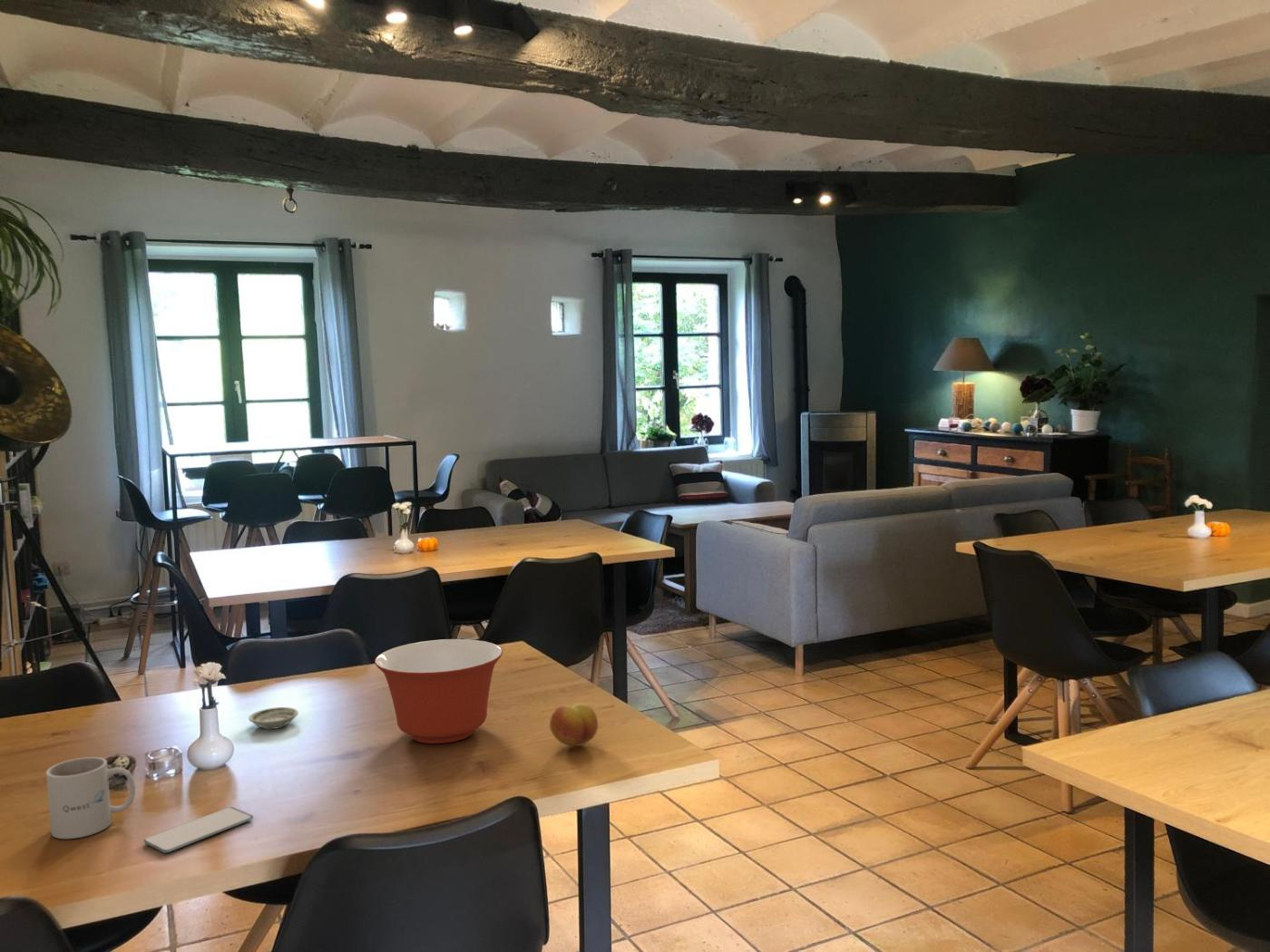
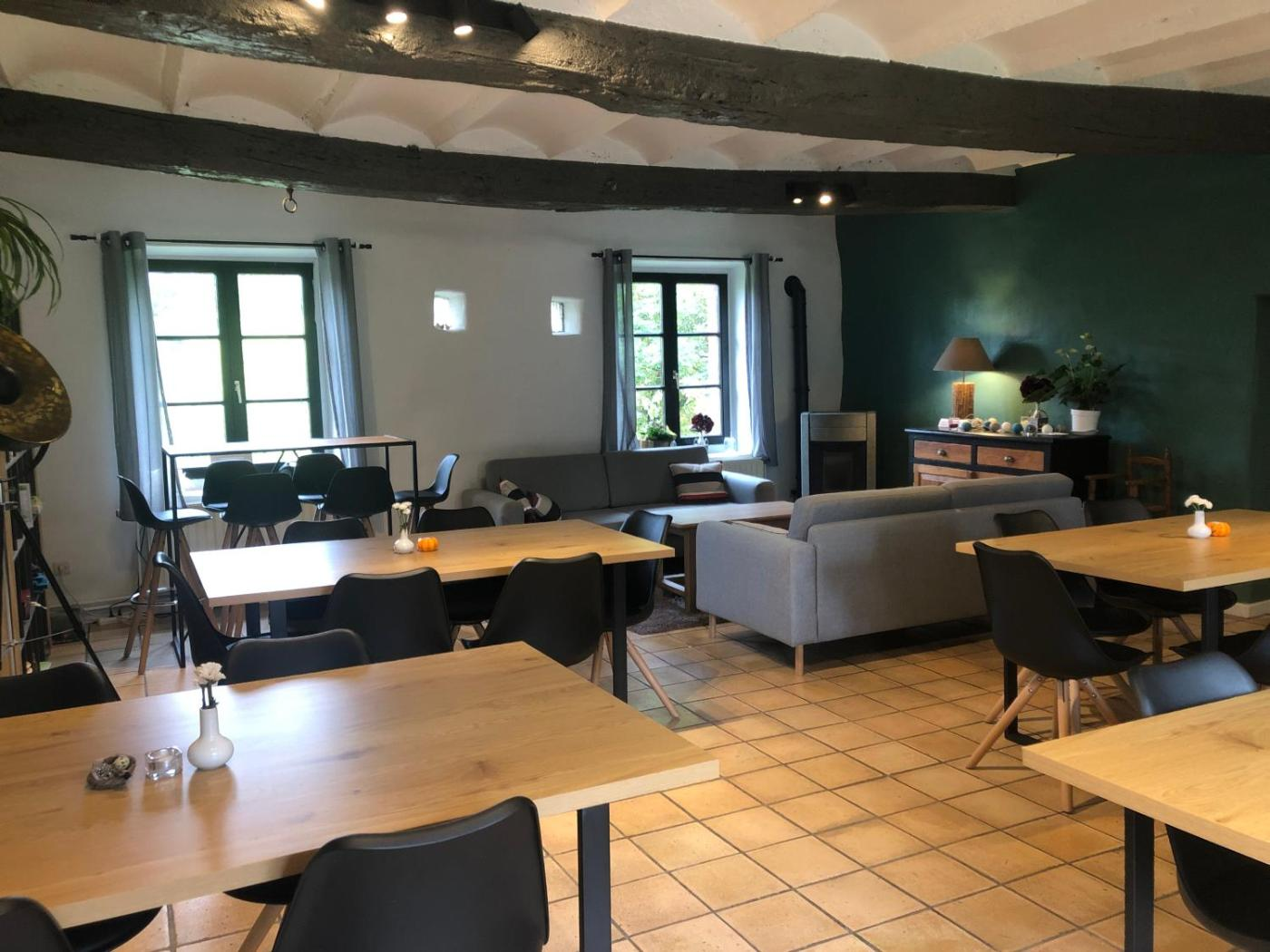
- mug [45,756,136,840]
- smartphone [142,806,254,853]
- mixing bowl [374,638,503,744]
- fruit [549,702,599,747]
- saucer [248,706,299,730]
